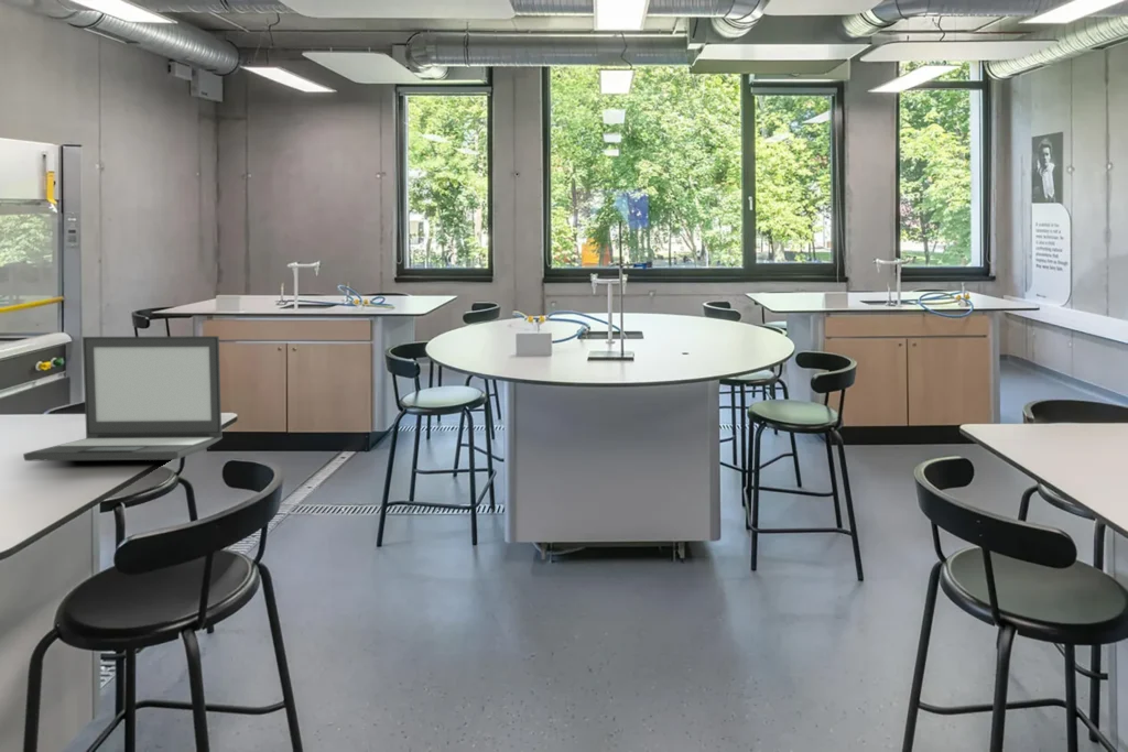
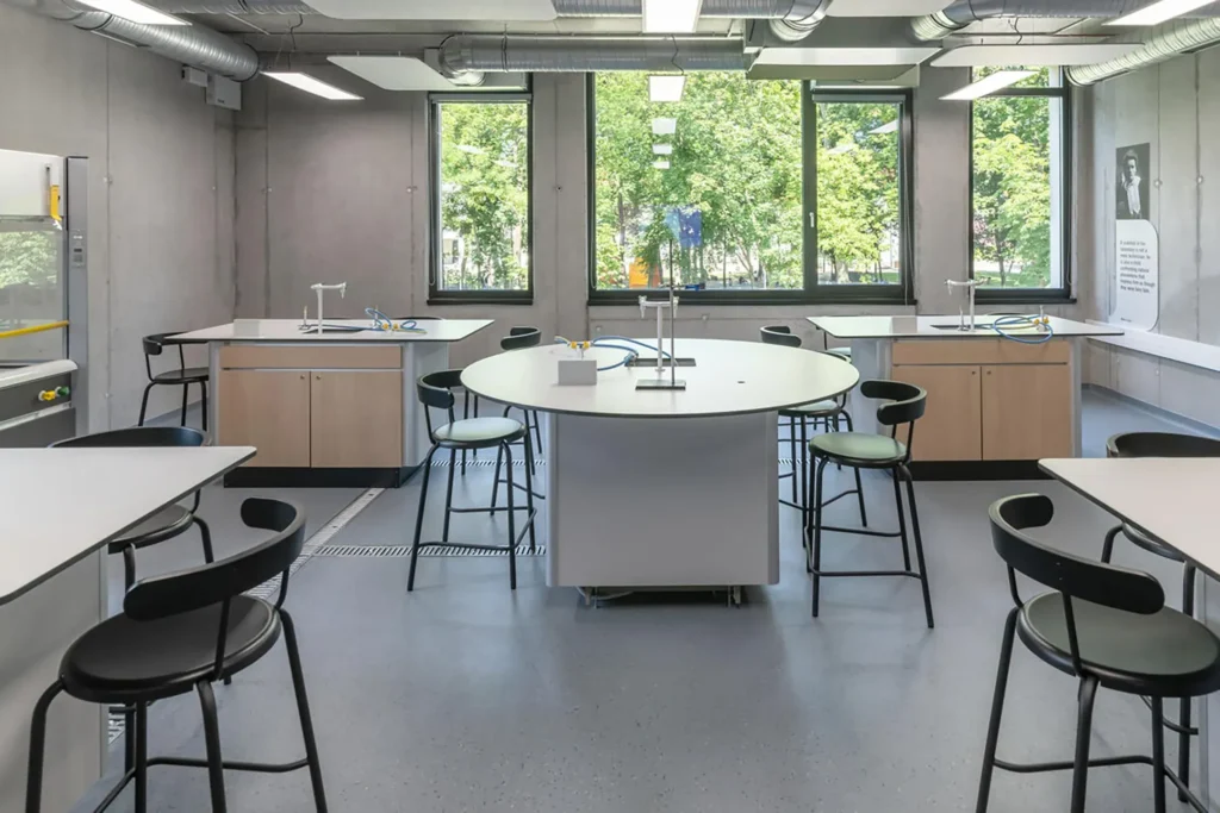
- laptop [22,335,224,462]
